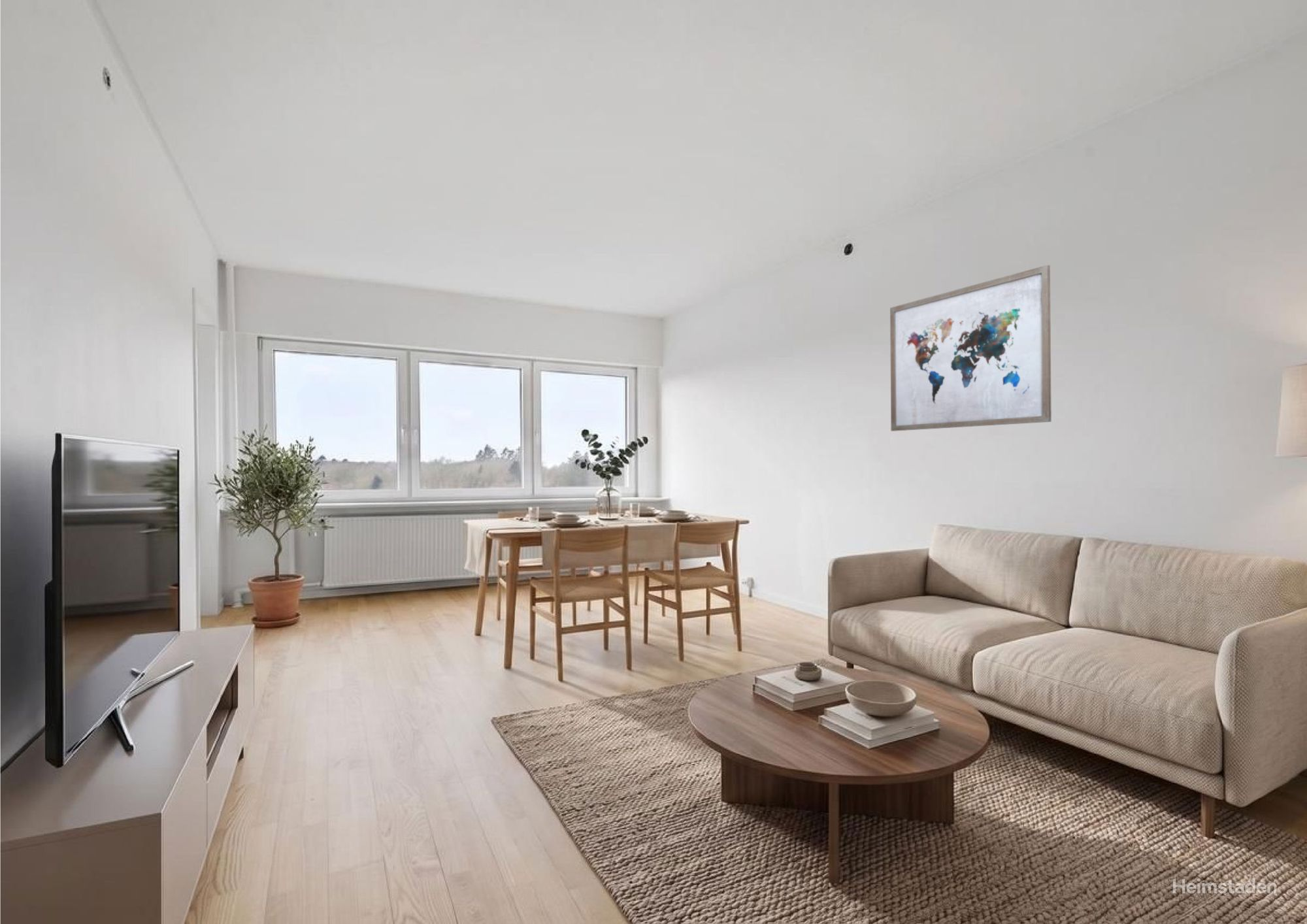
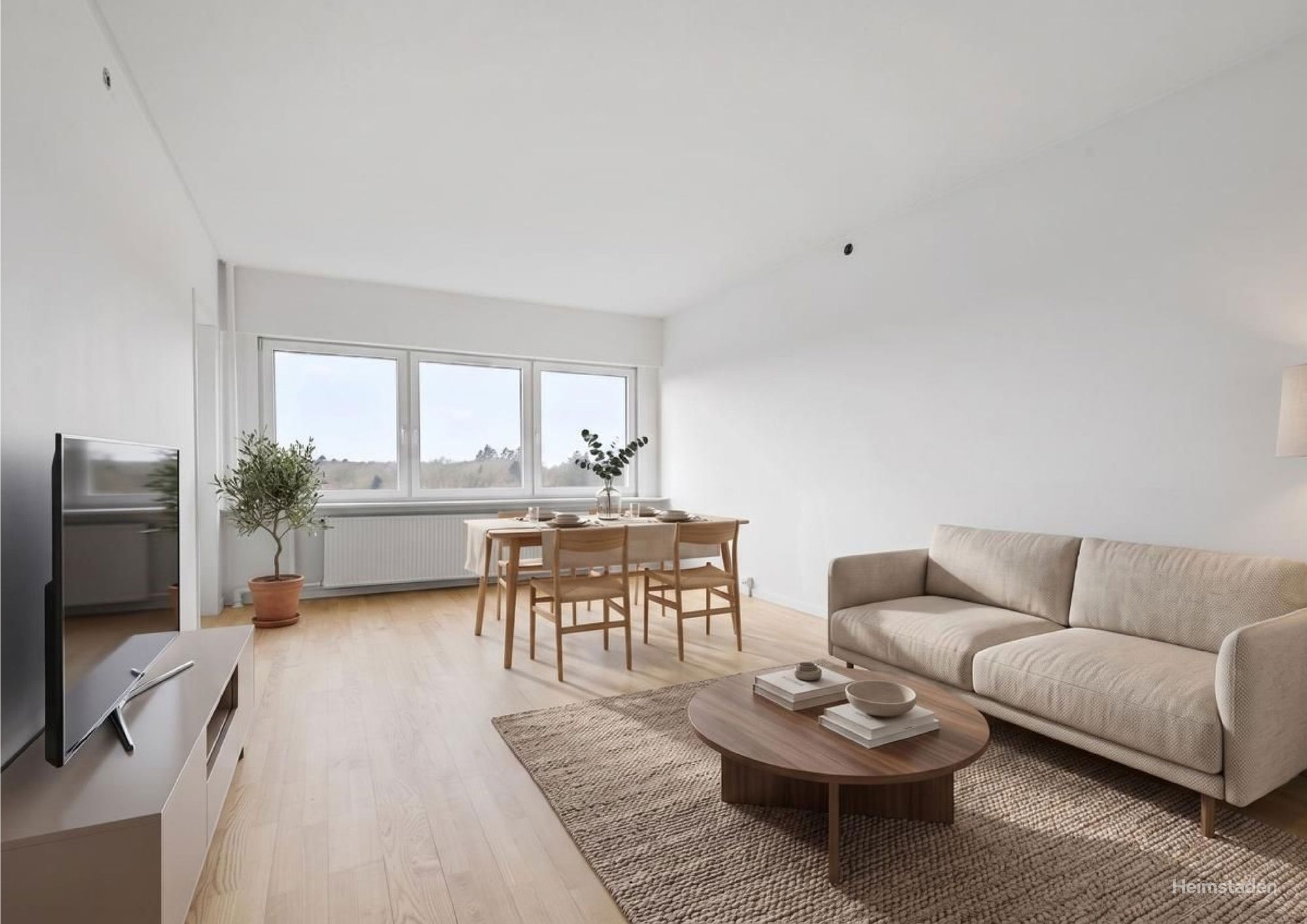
- wall art [889,265,1052,432]
